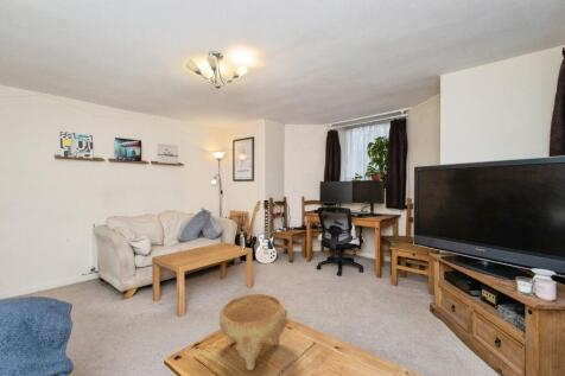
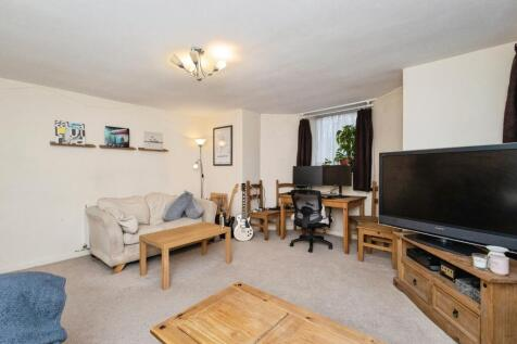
- decorative bowl [218,293,288,372]
